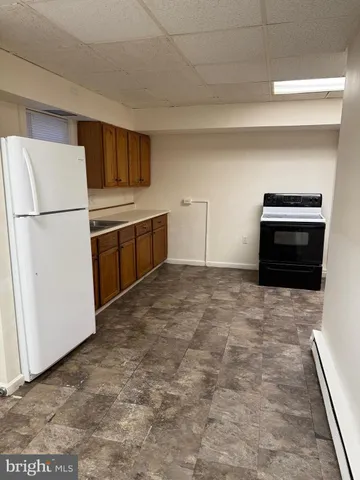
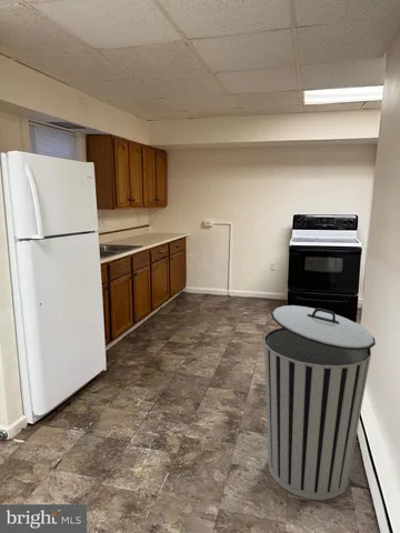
+ trash can [263,304,377,501]
